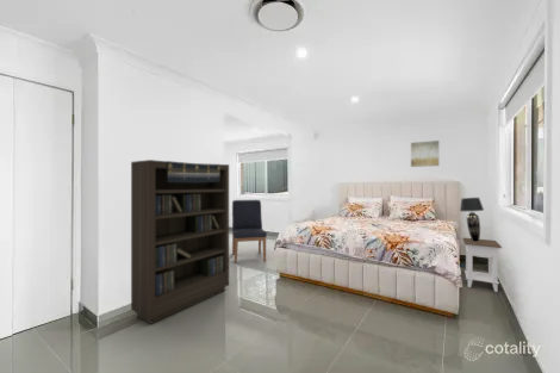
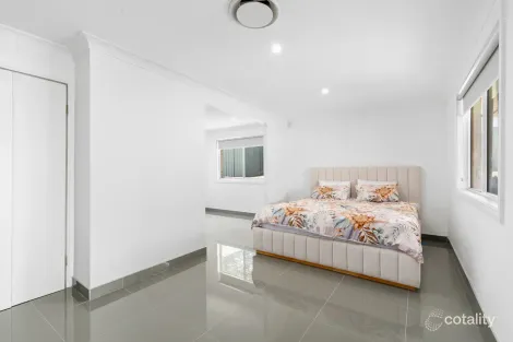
- bookcase [130,158,230,325]
- nightstand [462,237,503,293]
- wall art [410,139,440,168]
- chair [231,199,268,265]
- table lamp [459,197,485,242]
